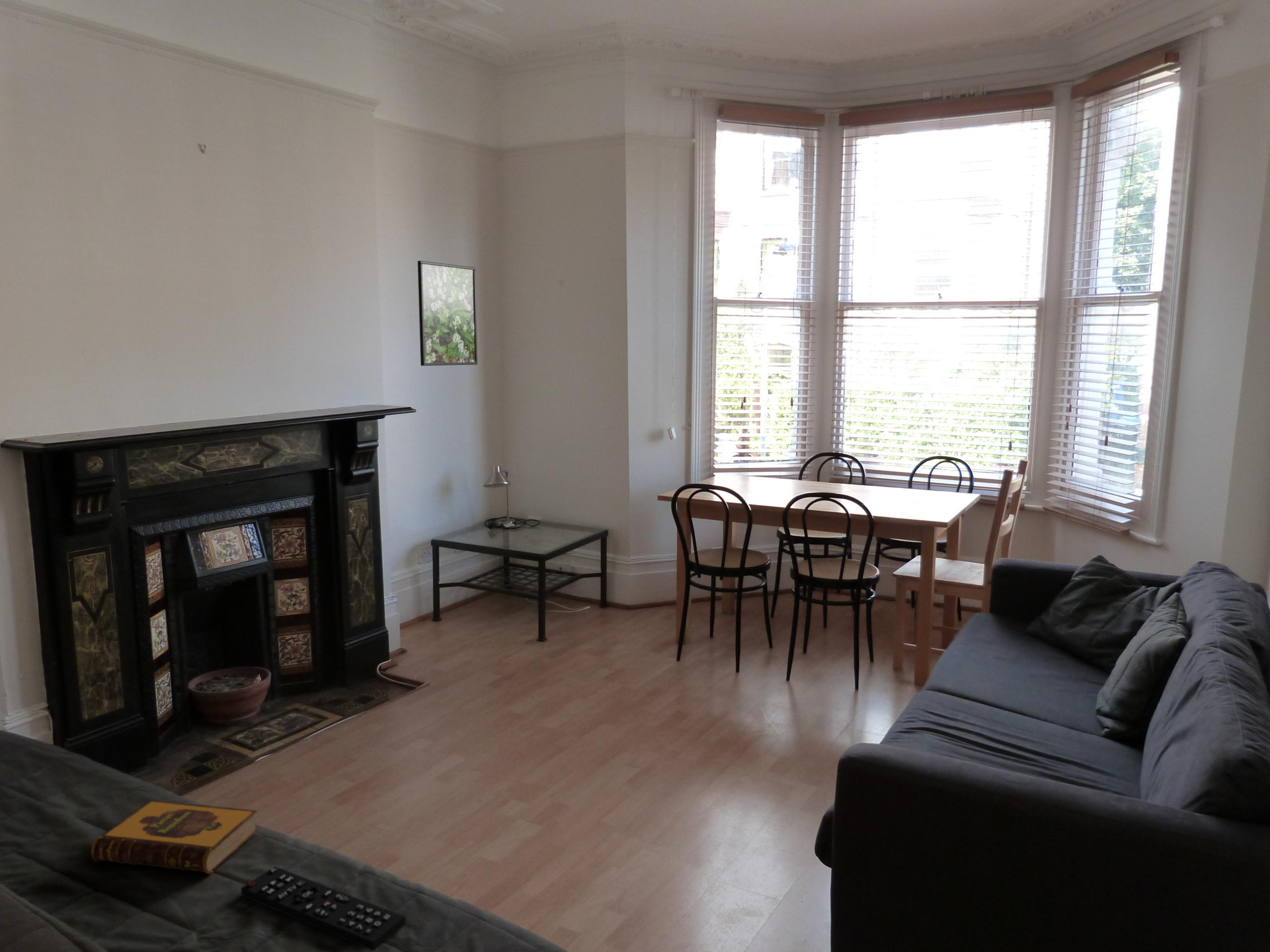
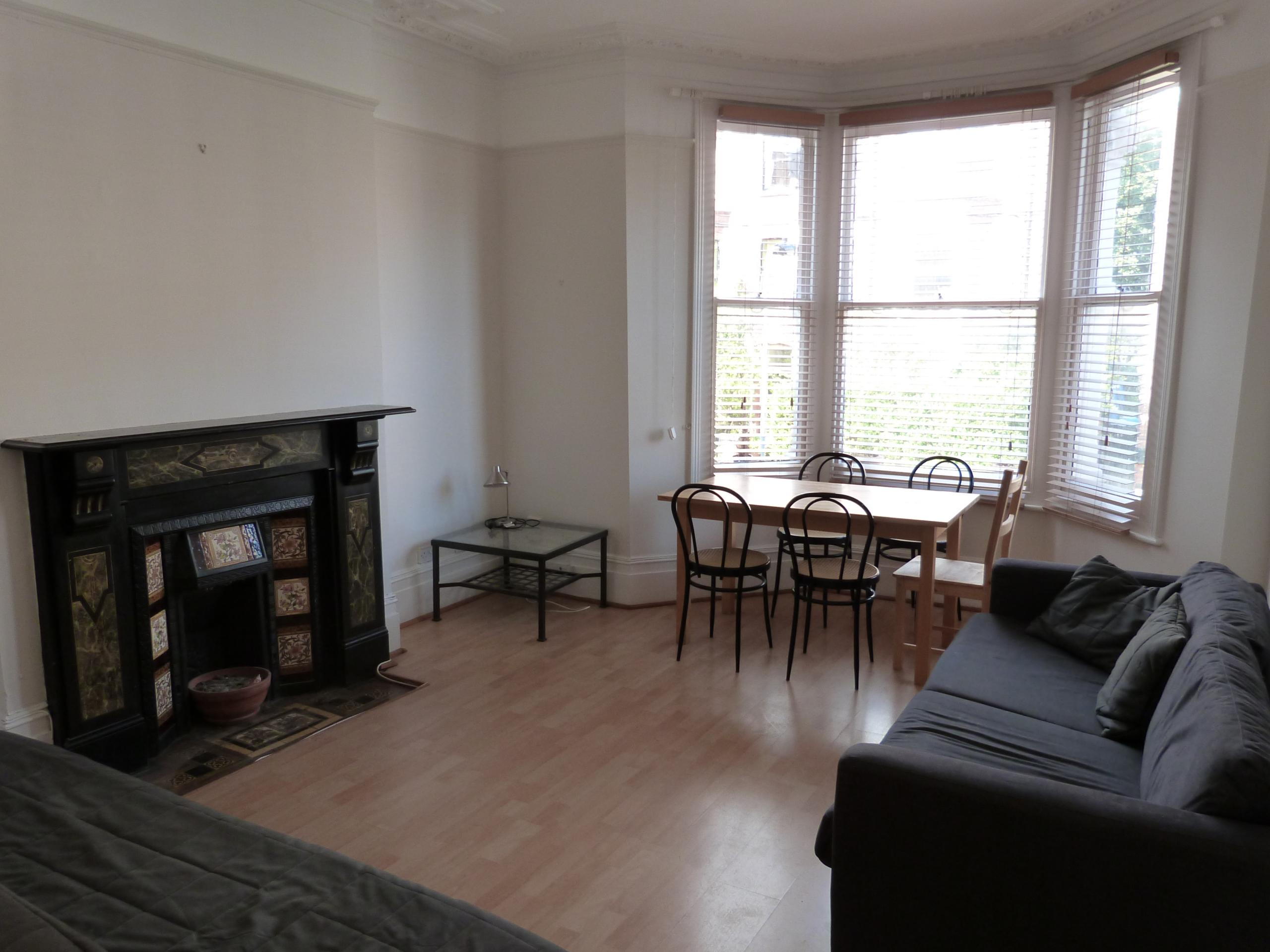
- remote control [241,866,406,952]
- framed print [417,260,478,366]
- hardback book [91,799,258,874]
